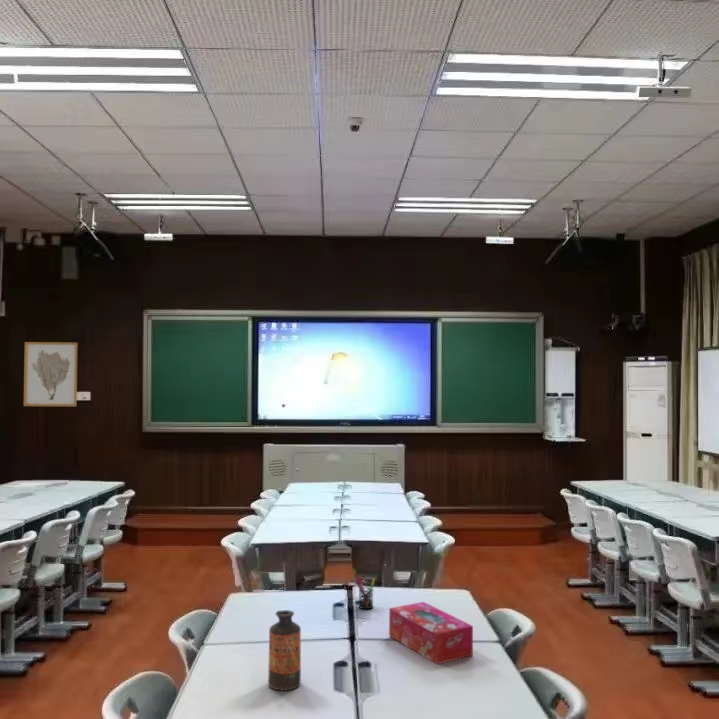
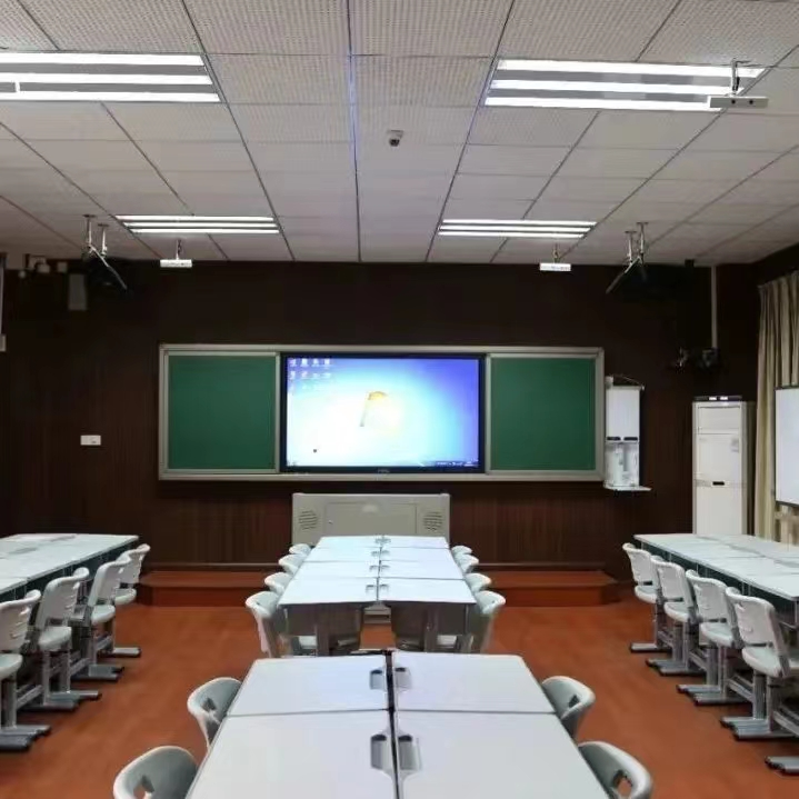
- pen holder [354,577,376,610]
- tissue box [388,601,474,665]
- bottle [267,609,302,692]
- wall art [23,341,79,407]
